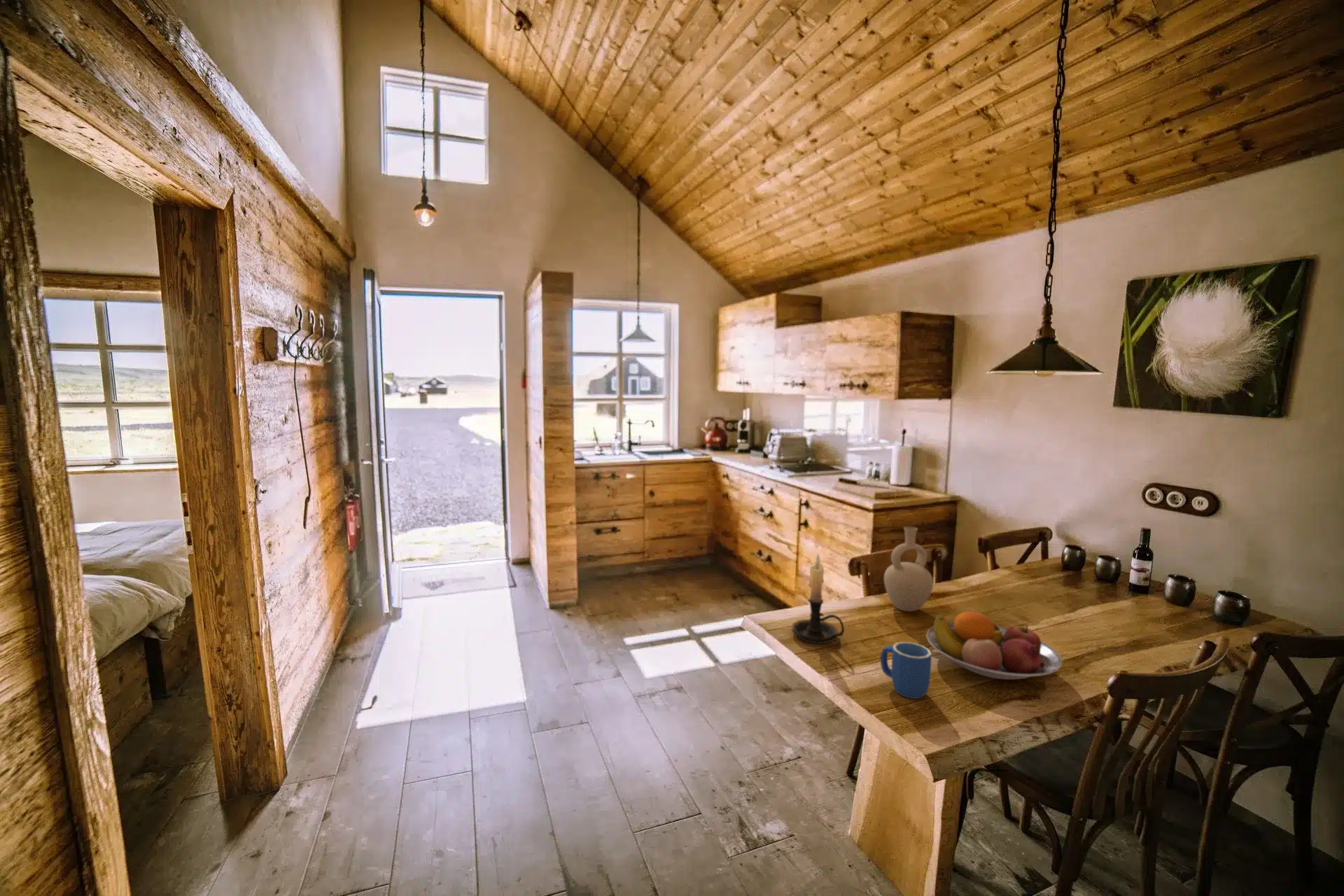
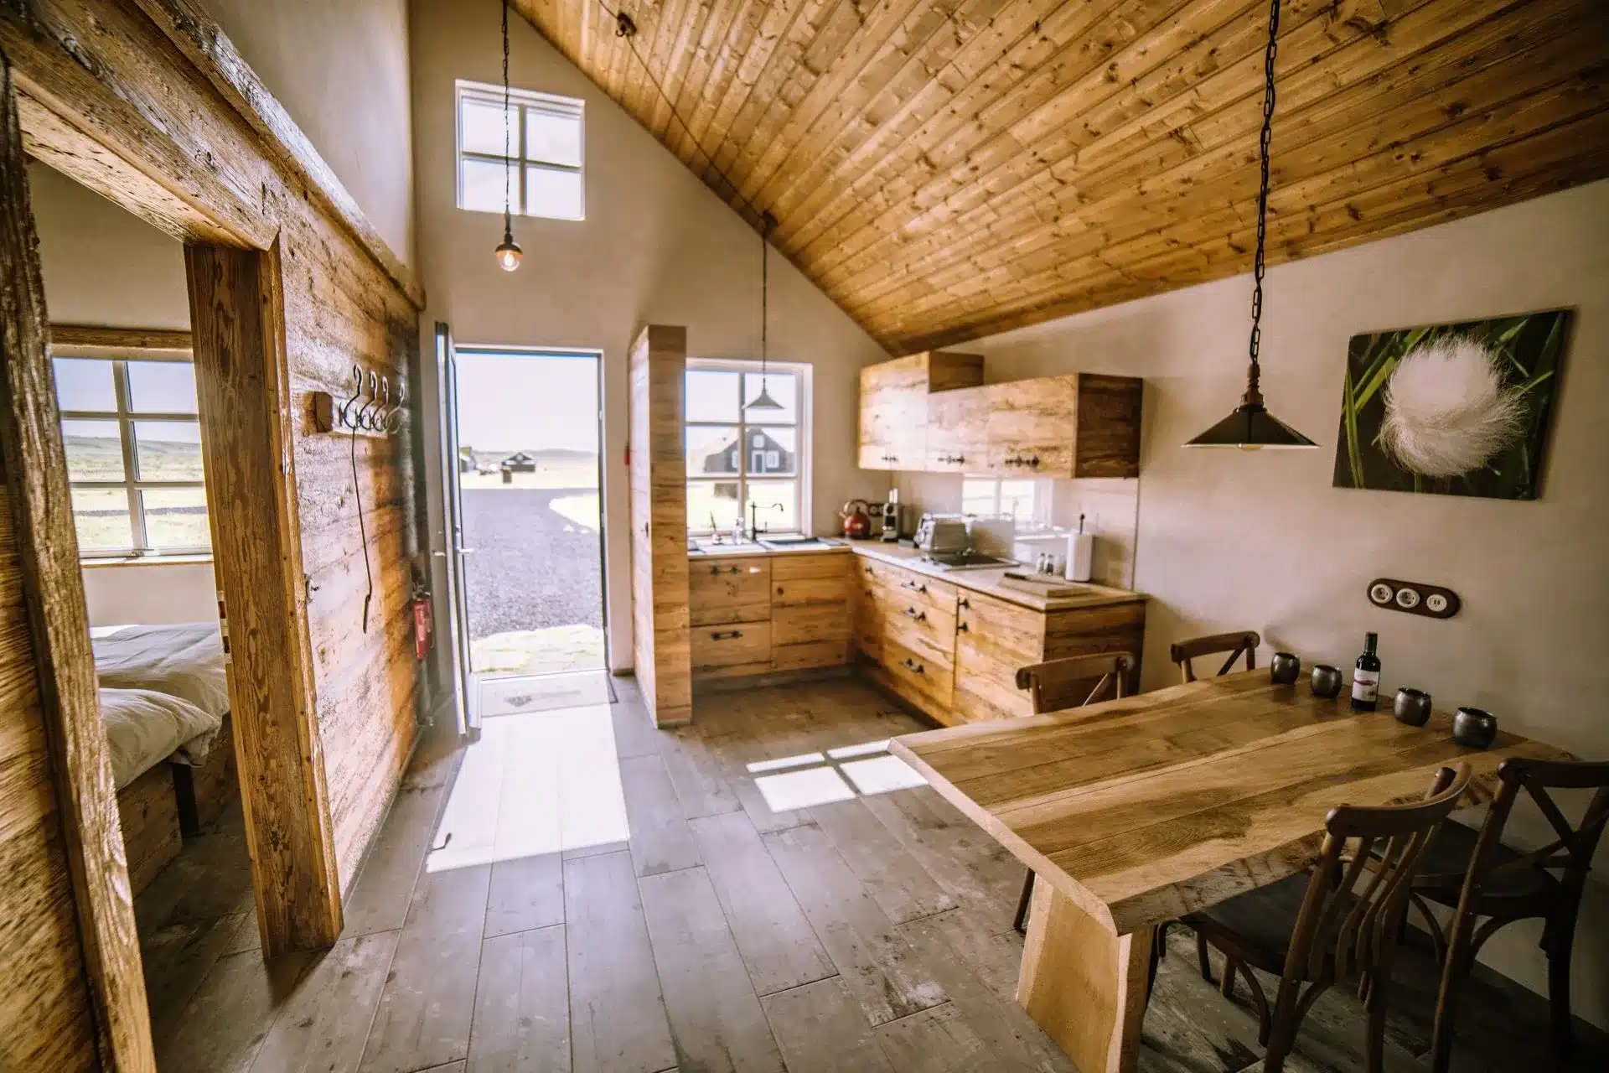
- candle holder [791,552,845,646]
- mug [880,641,932,699]
- vase [883,526,935,612]
- fruit bowl [926,610,1063,680]
